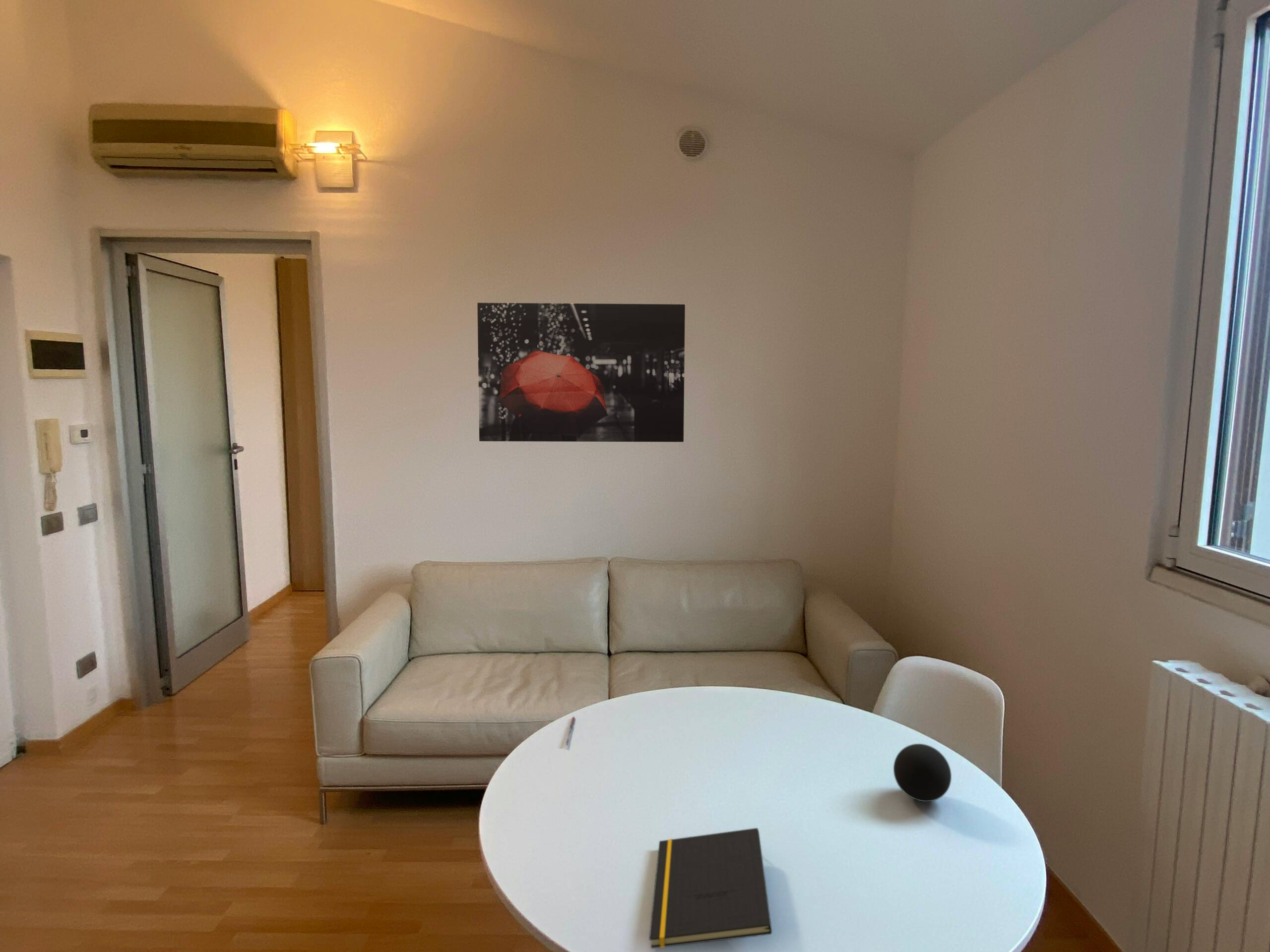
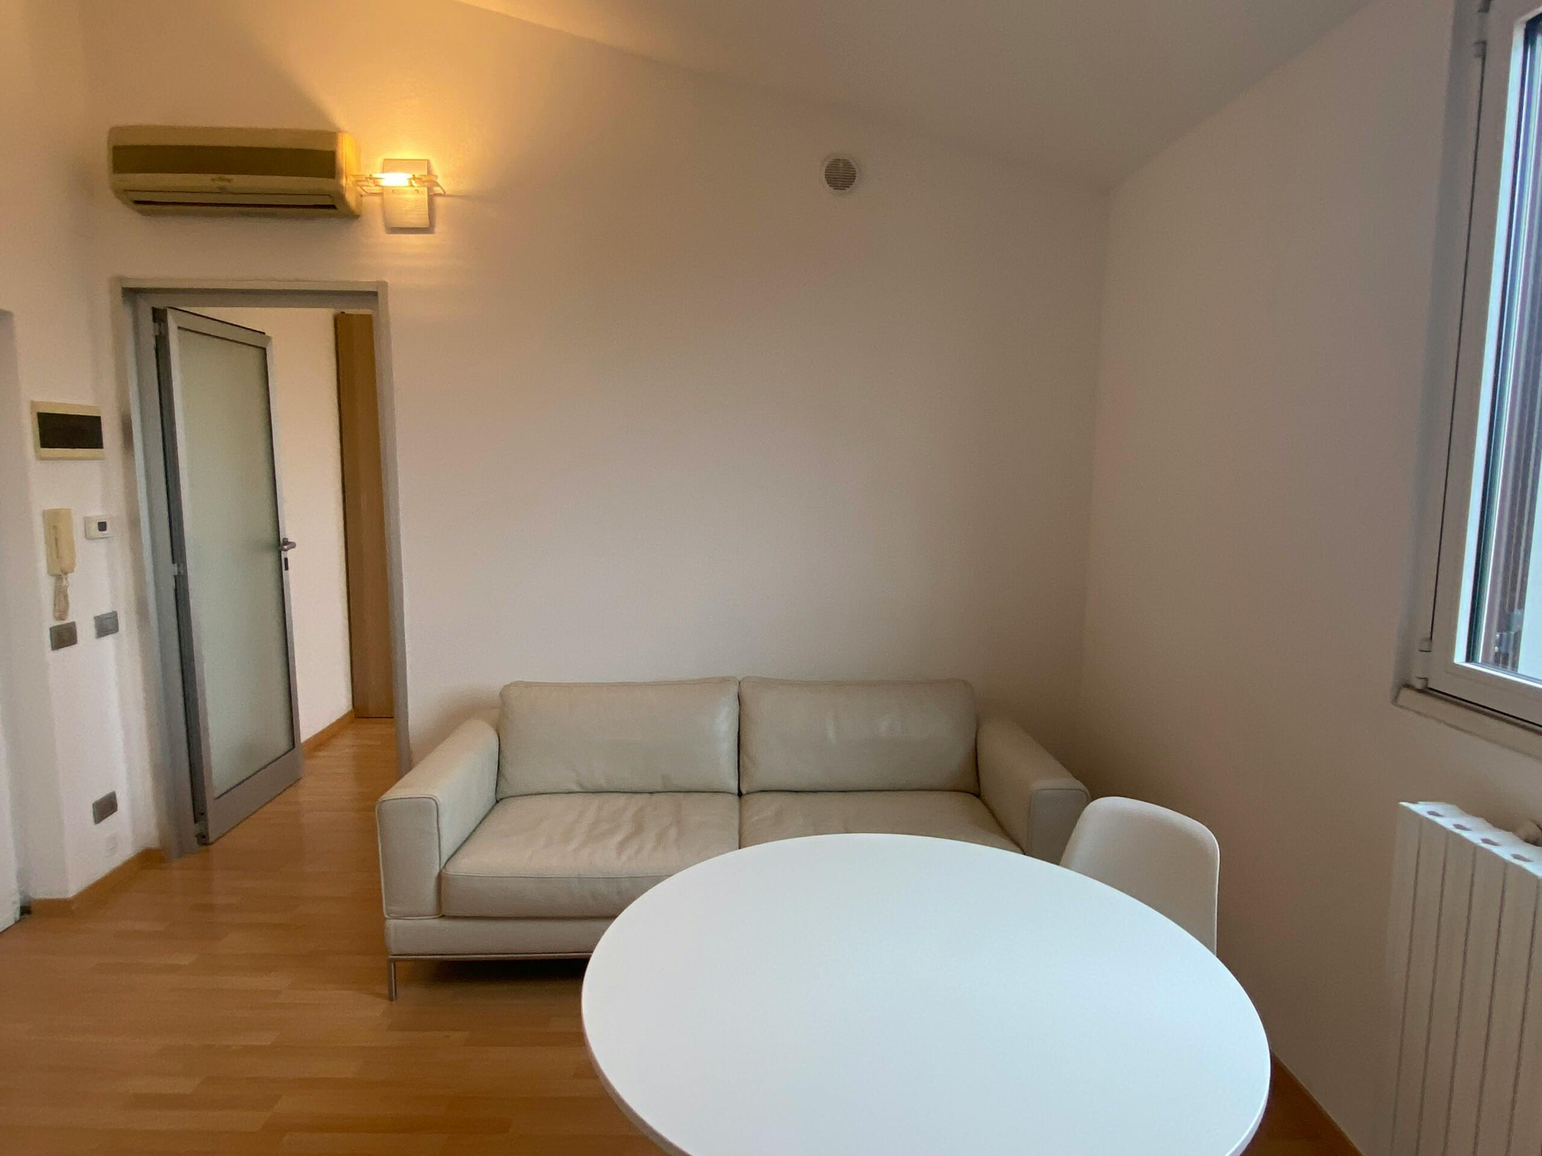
- decorative ball [893,743,952,802]
- notepad [648,828,772,949]
- pen [564,716,576,746]
- wall art [477,302,686,442]
